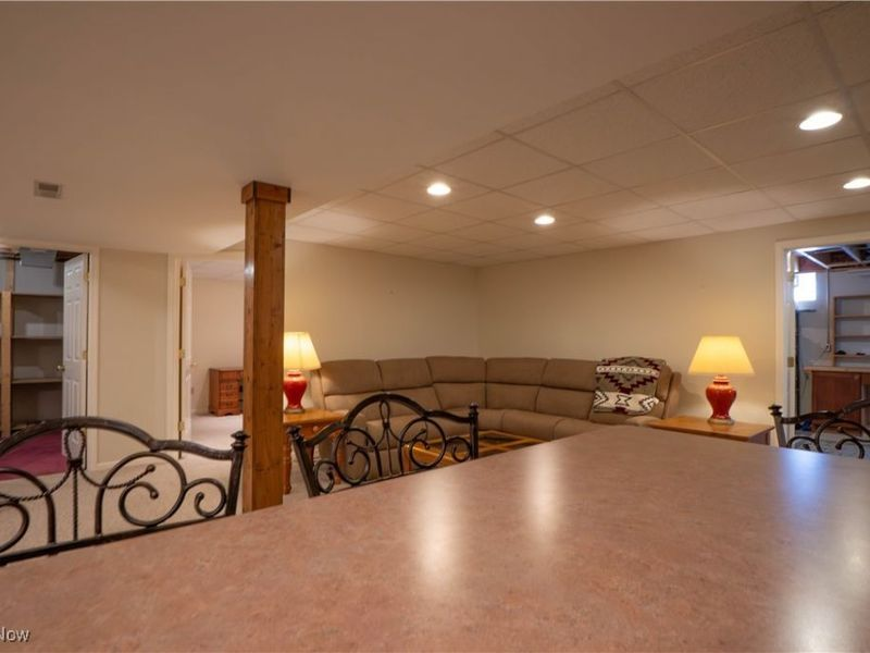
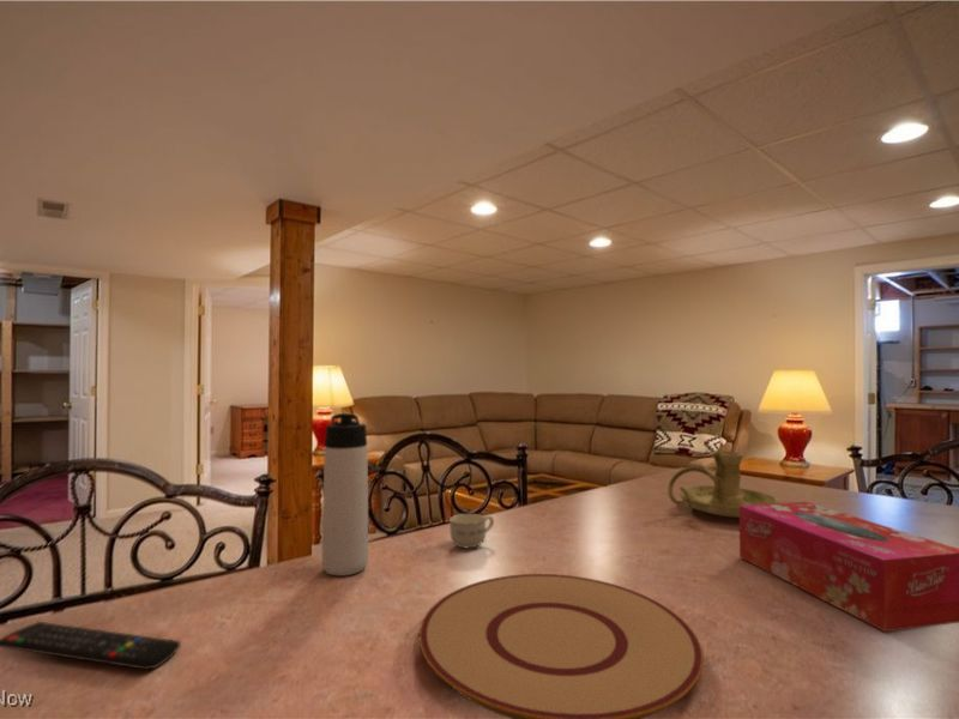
+ tissue box [738,501,959,633]
+ remote control [0,621,181,671]
+ cup [448,513,495,549]
+ candle holder [667,449,780,519]
+ plate [418,573,705,719]
+ thermos bottle [320,412,369,576]
